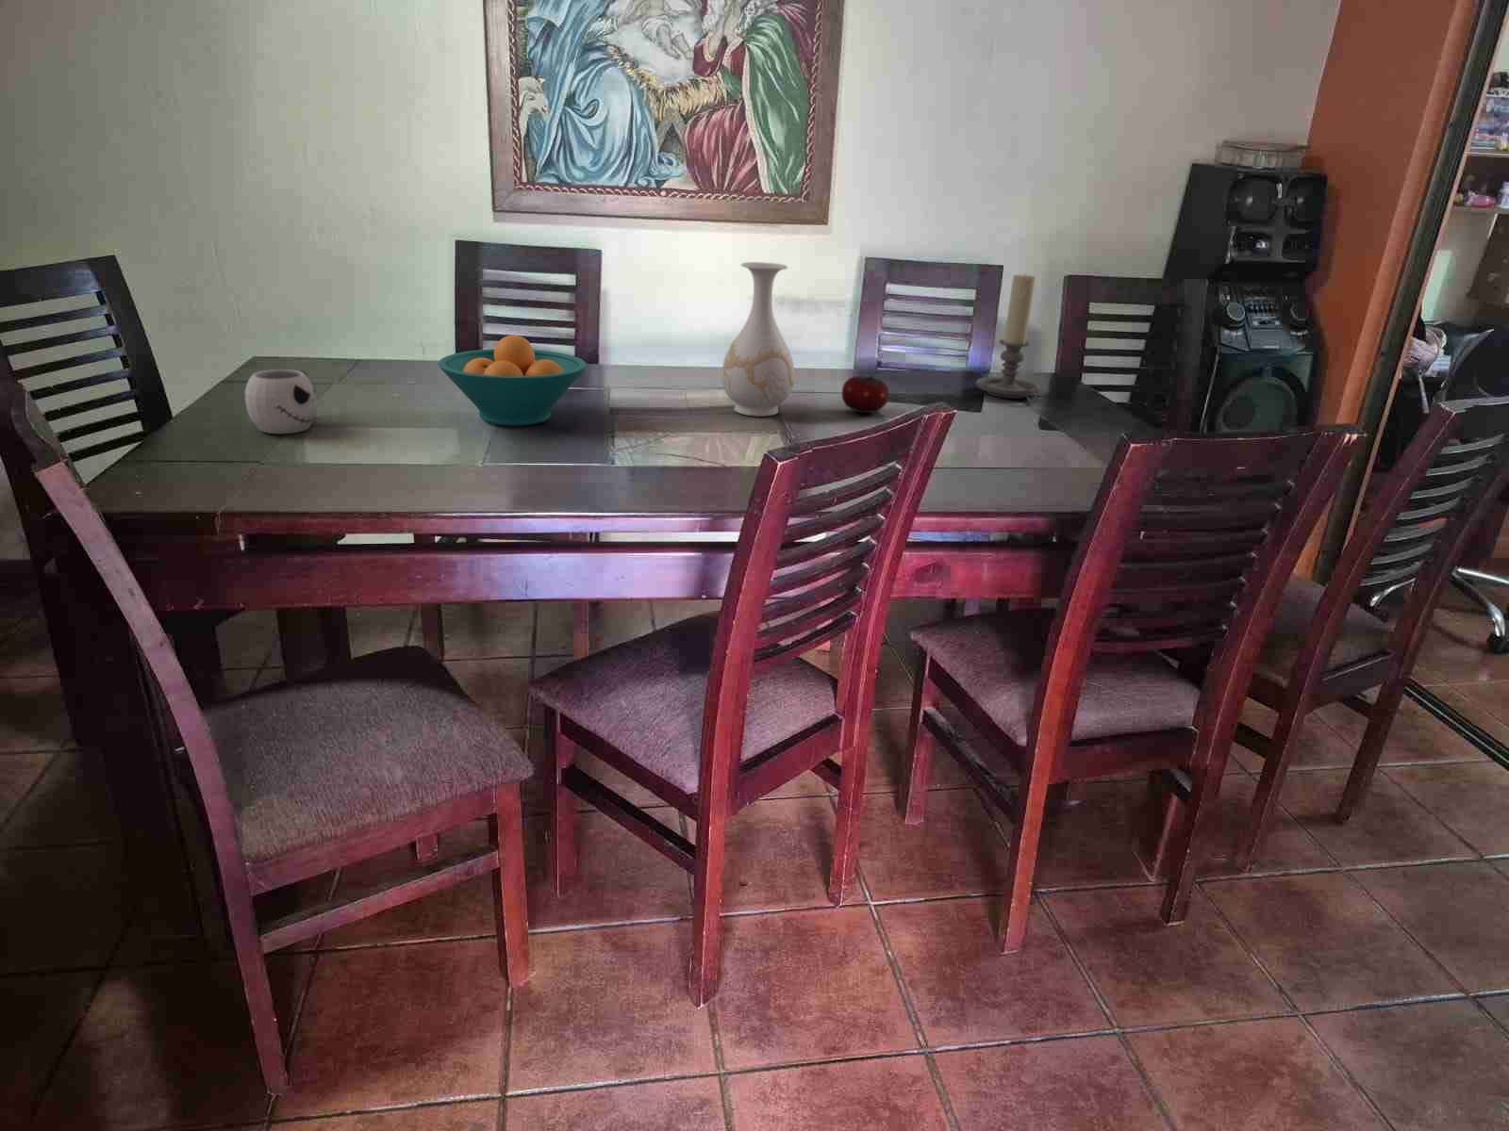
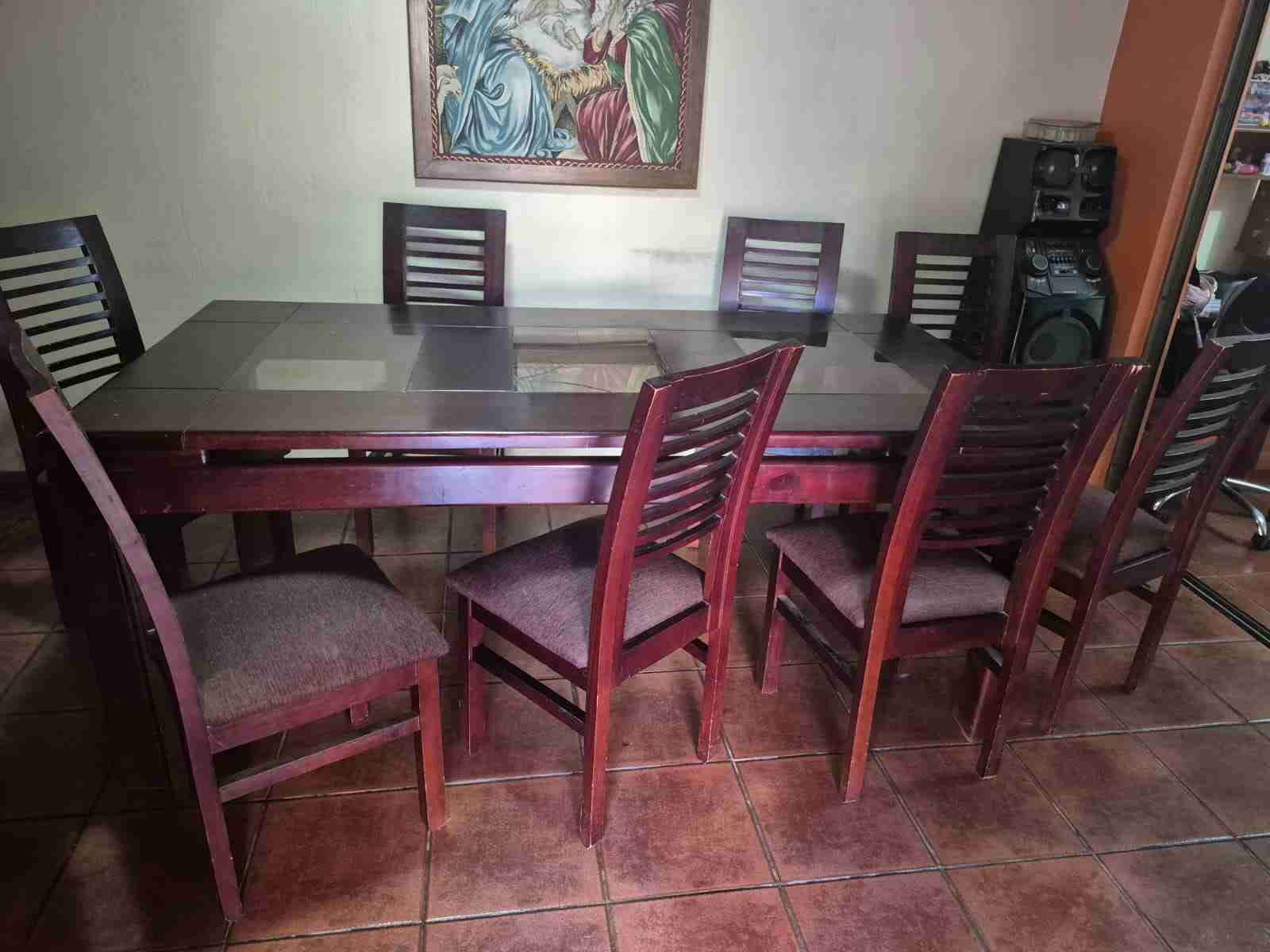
- vase [720,261,795,417]
- candle holder [976,272,1041,404]
- mug [245,368,317,435]
- apple [840,374,890,413]
- fruit bowl [437,335,588,427]
